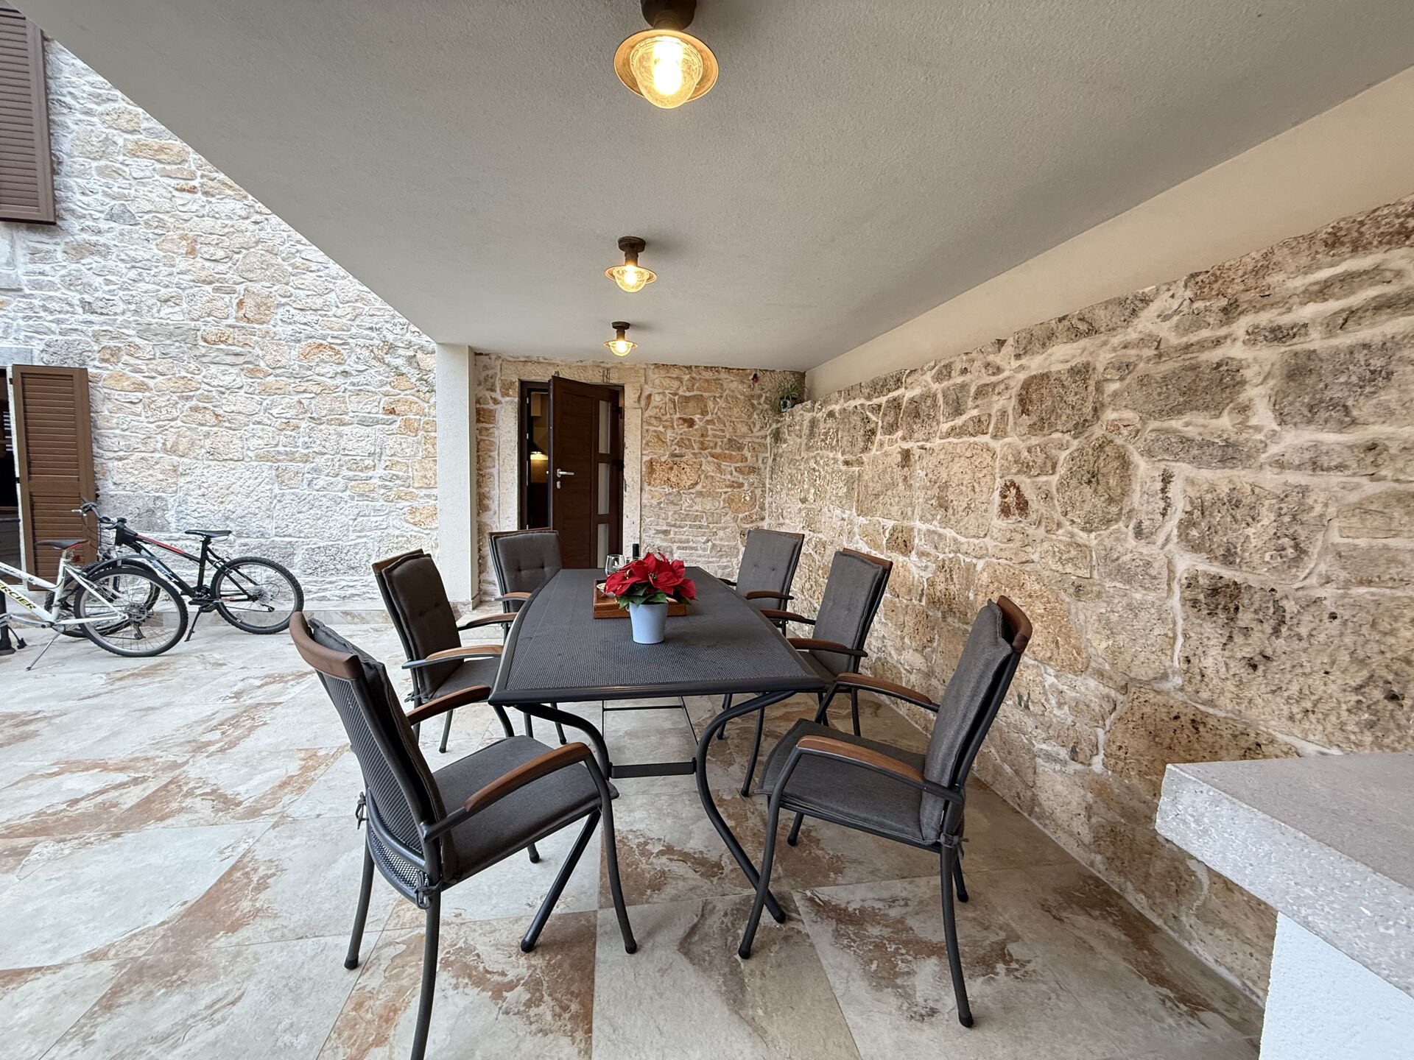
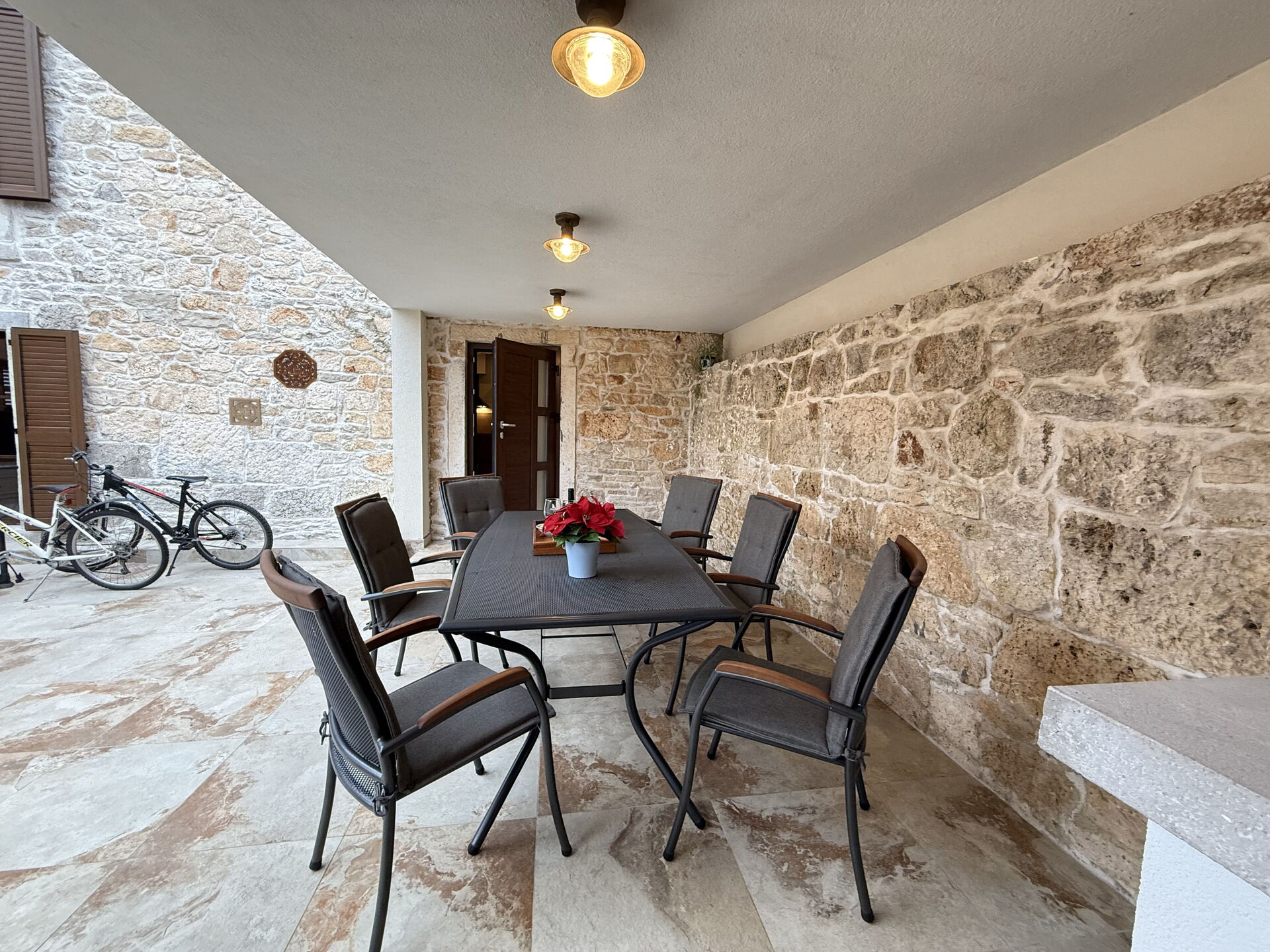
+ decorative platter [273,349,318,389]
+ wall ornament [228,397,263,426]
